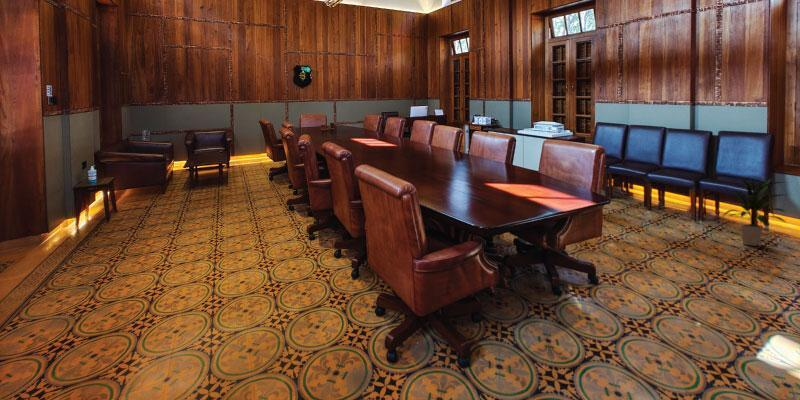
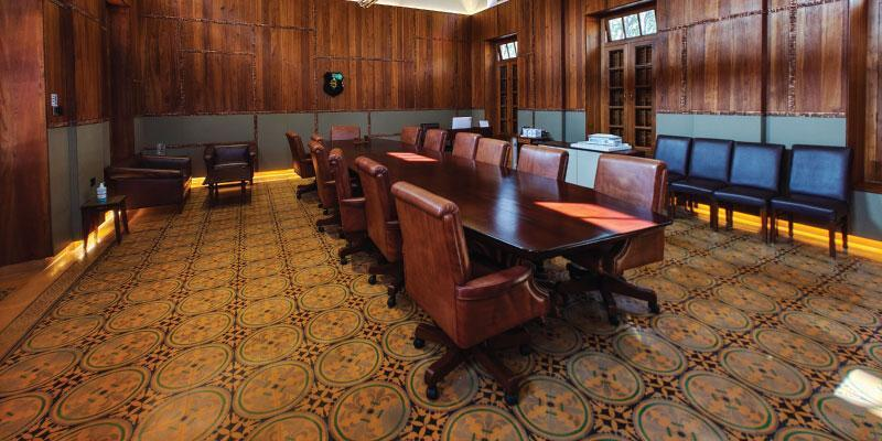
- indoor plant [720,173,791,247]
